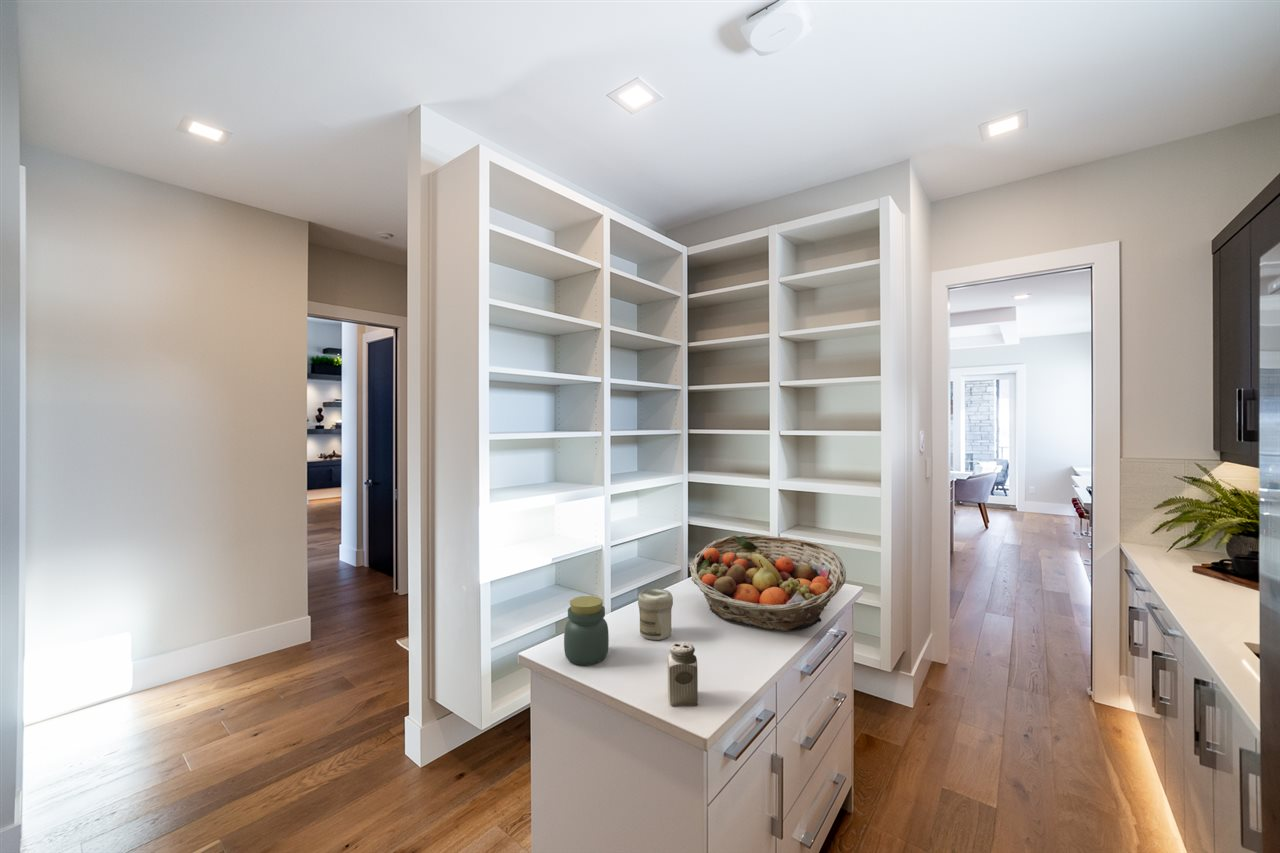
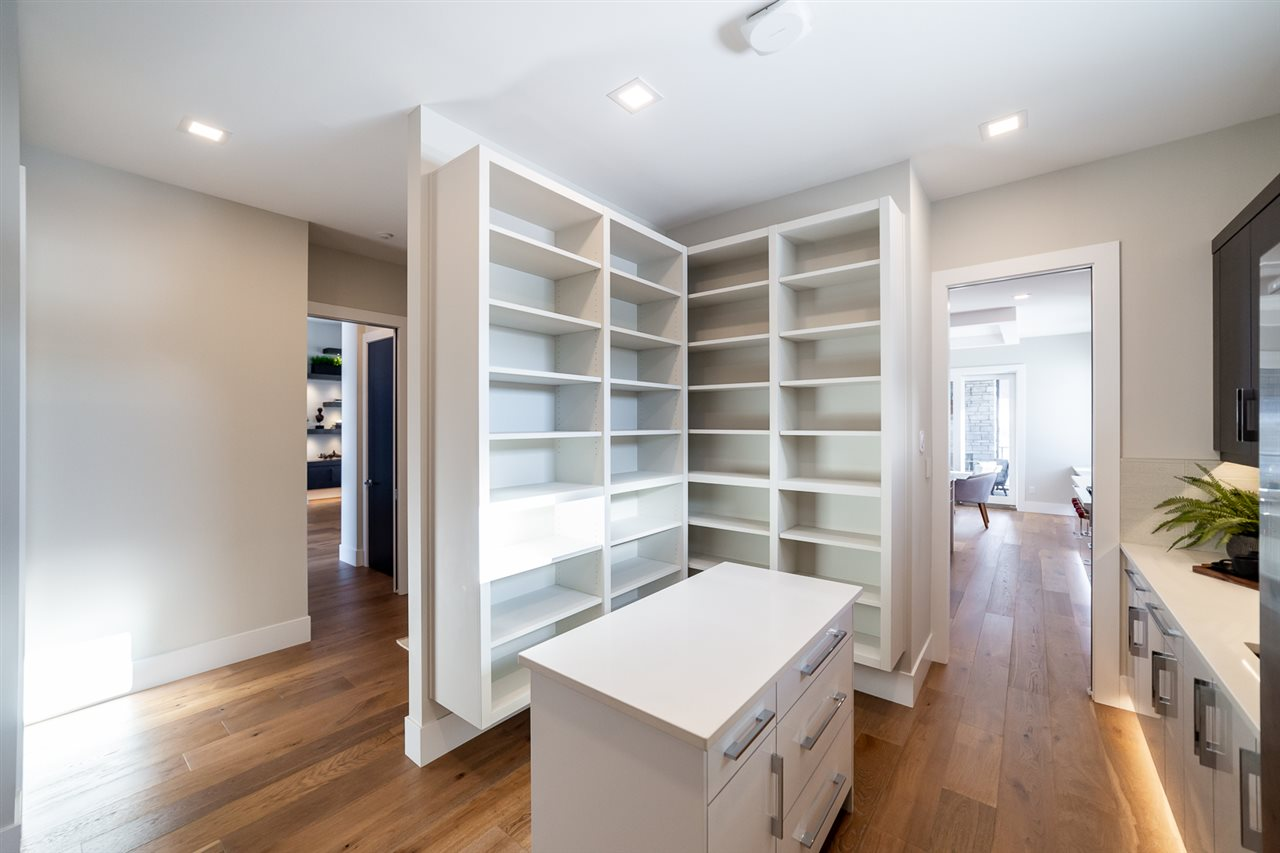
- jar [563,595,610,666]
- fruit basket [689,534,847,632]
- jar [637,588,674,641]
- salt shaker [667,641,699,706]
